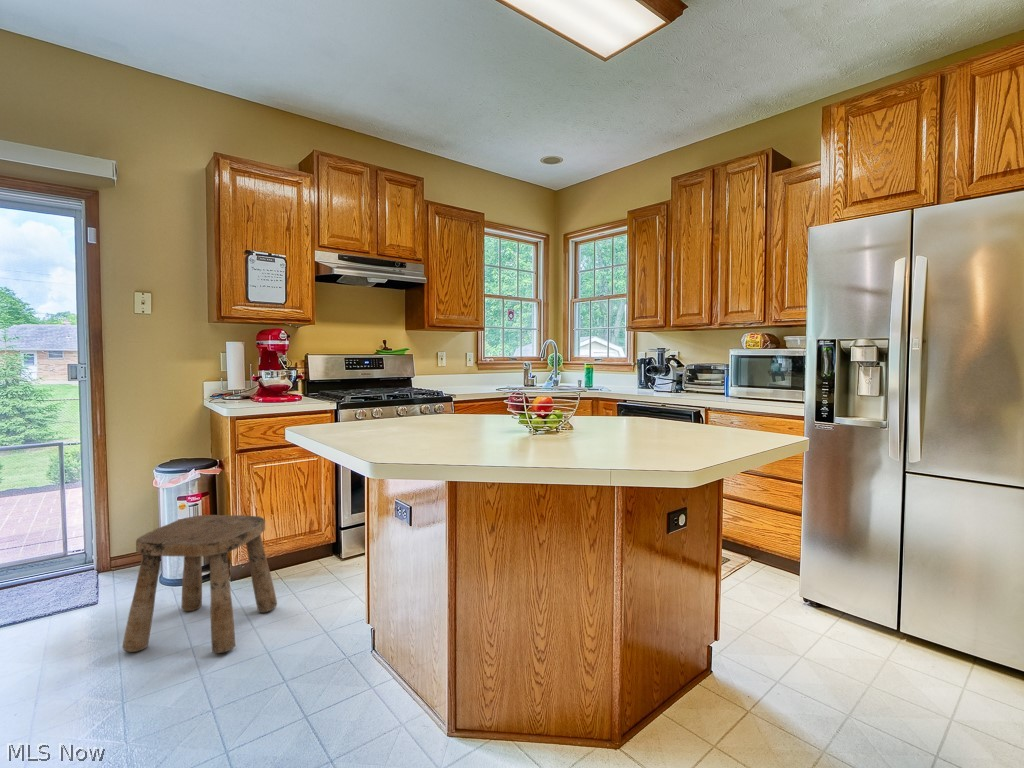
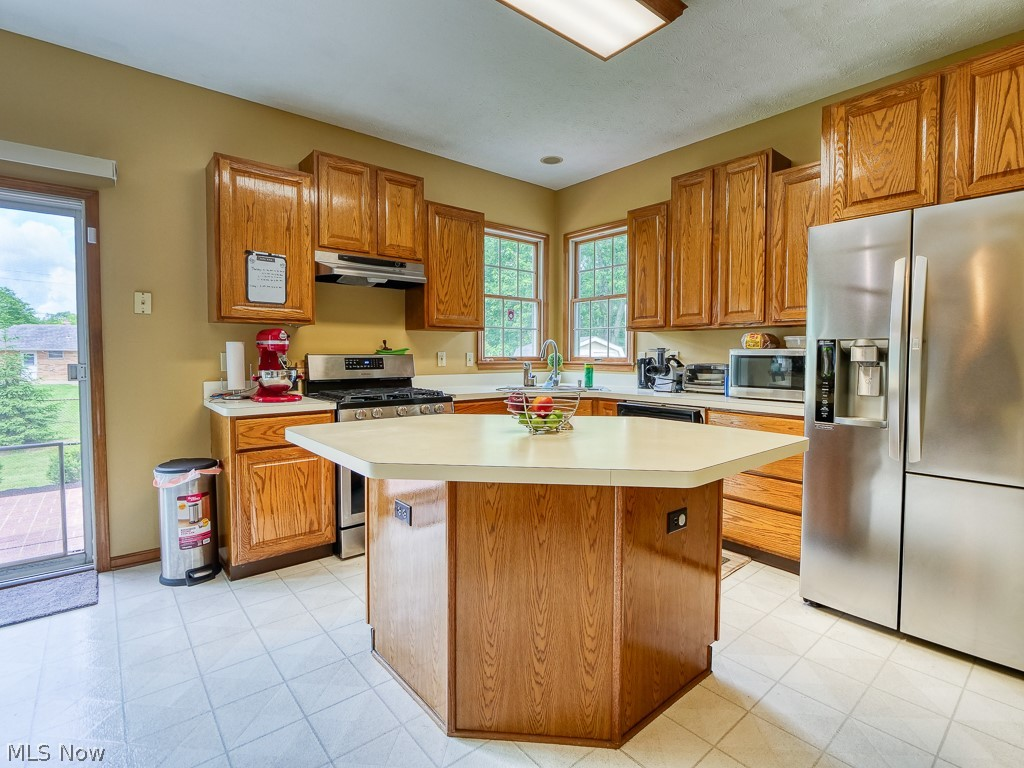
- stool [121,514,278,654]
